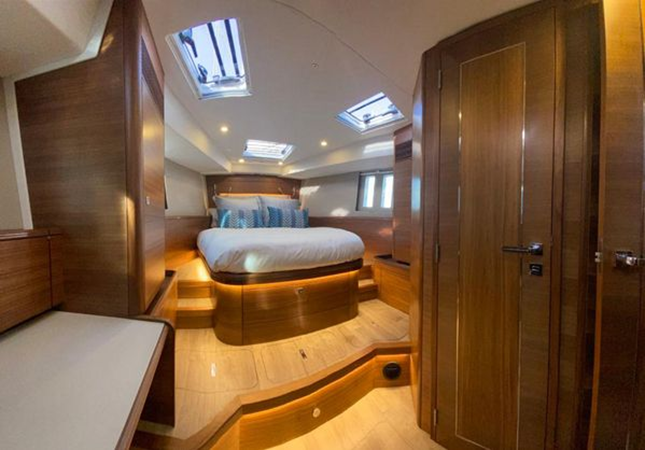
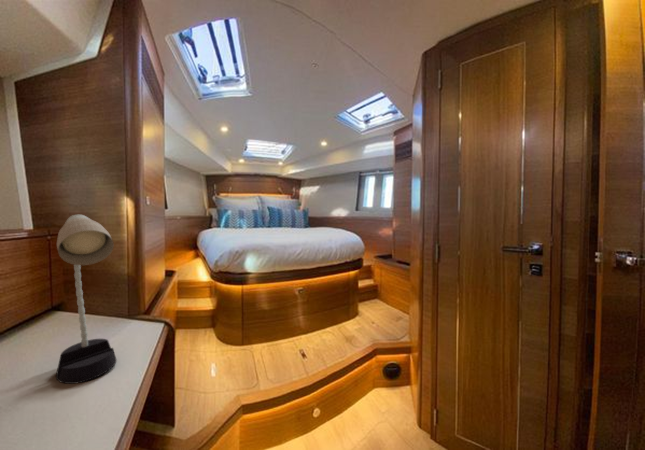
+ desk lamp [55,214,118,385]
